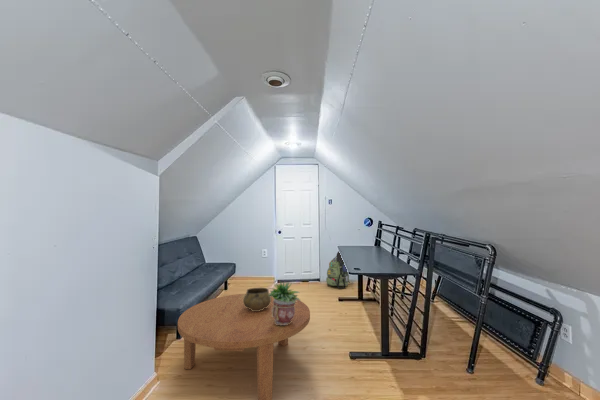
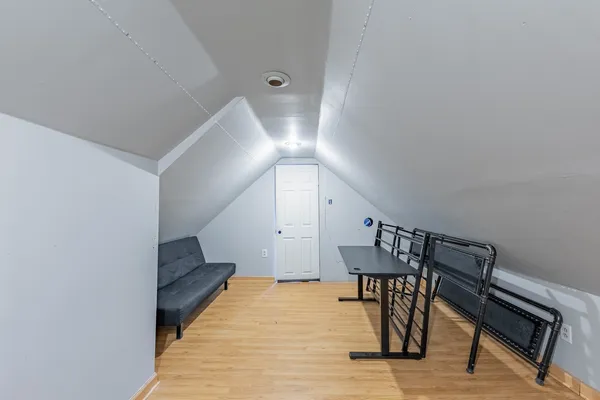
- backpack [325,250,354,289]
- coffee table [177,293,311,400]
- potted plant [268,280,302,325]
- decorative bowl [243,287,271,311]
